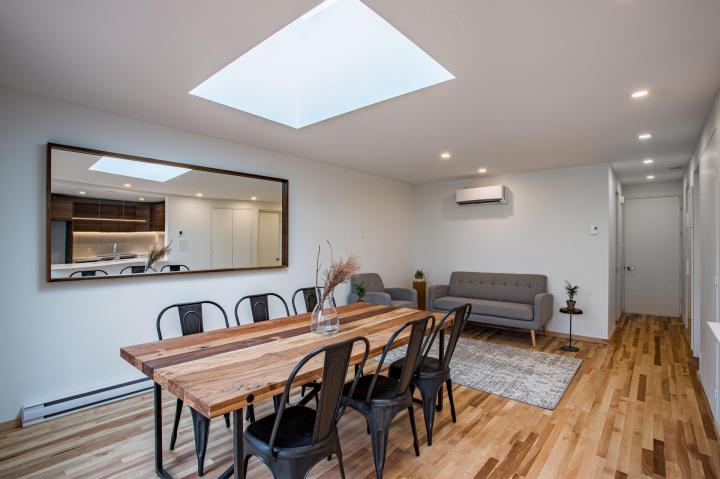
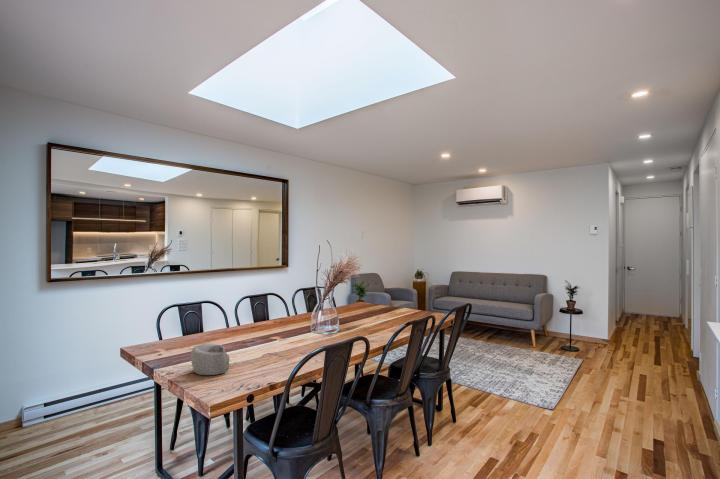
+ decorative bowl [190,343,231,376]
